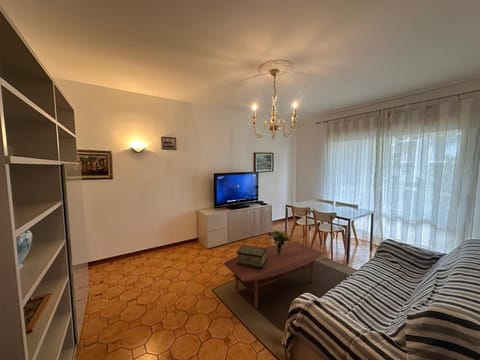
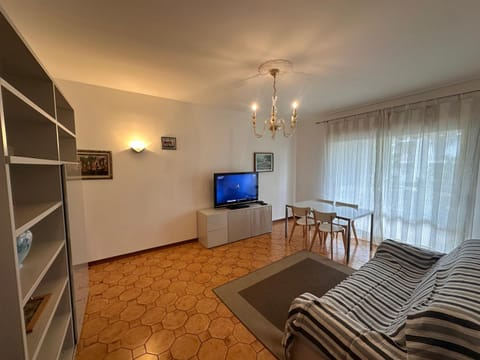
- coffee table [223,241,324,309]
- decorative box [236,244,267,269]
- bouquet [267,230,292,255]
